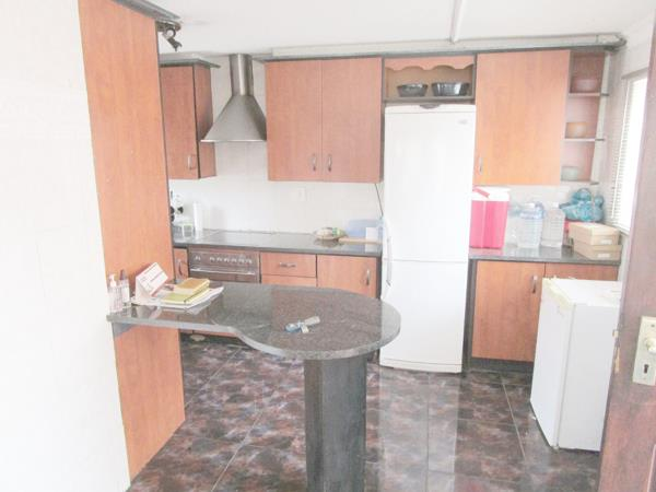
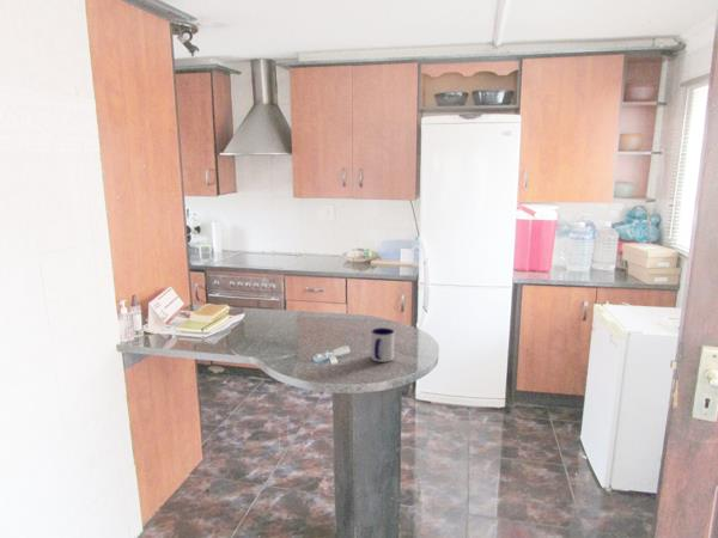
+ mug [370,326,395,363]
